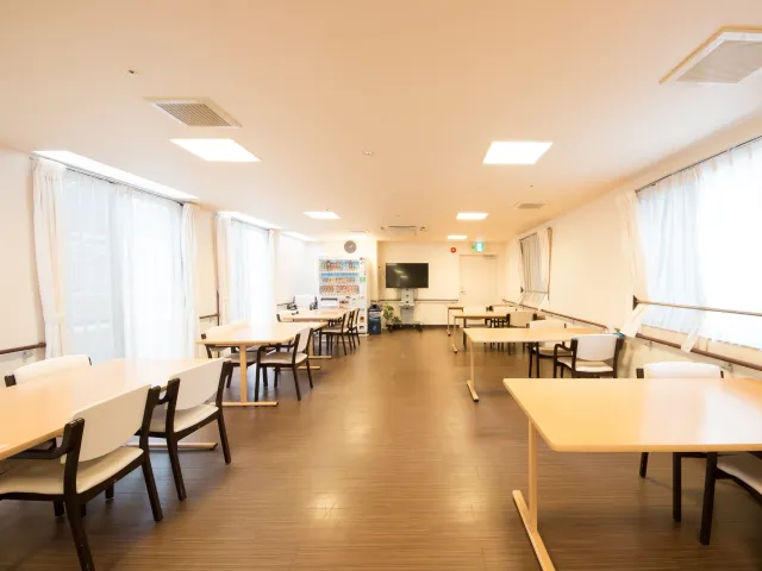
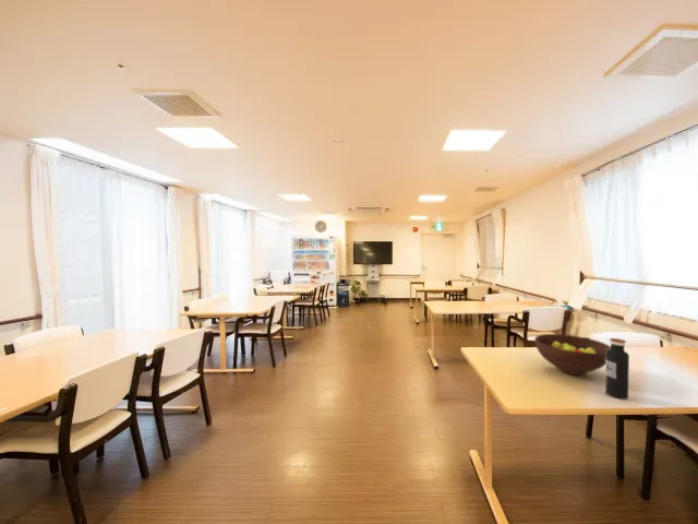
+ fruit bowl [533,333,611,377]
+ water bottle [604,337,630,400]
